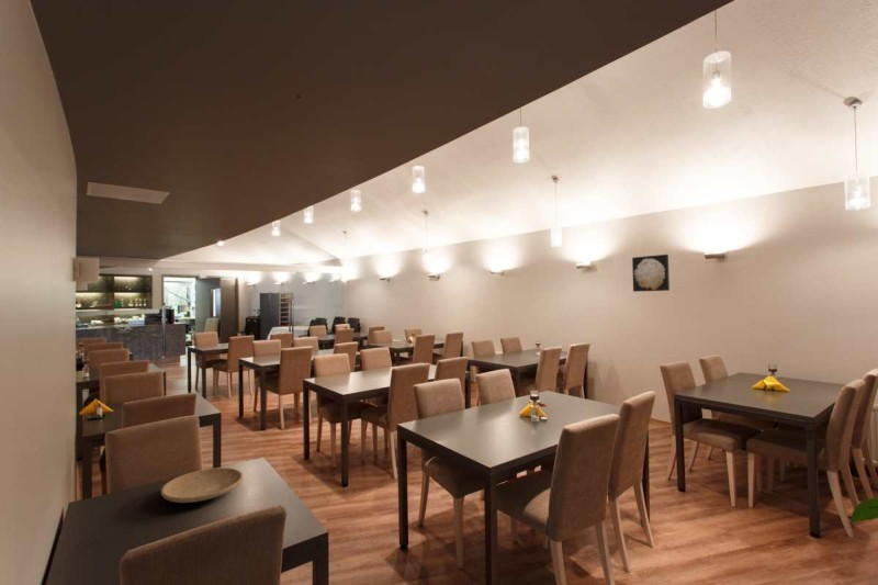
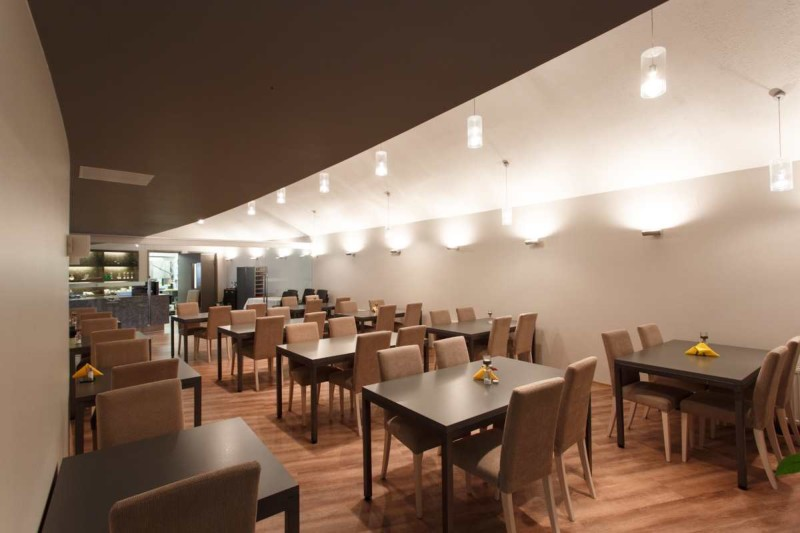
- wall art [631,254,671,293]
- plate [160,466,244,504]
